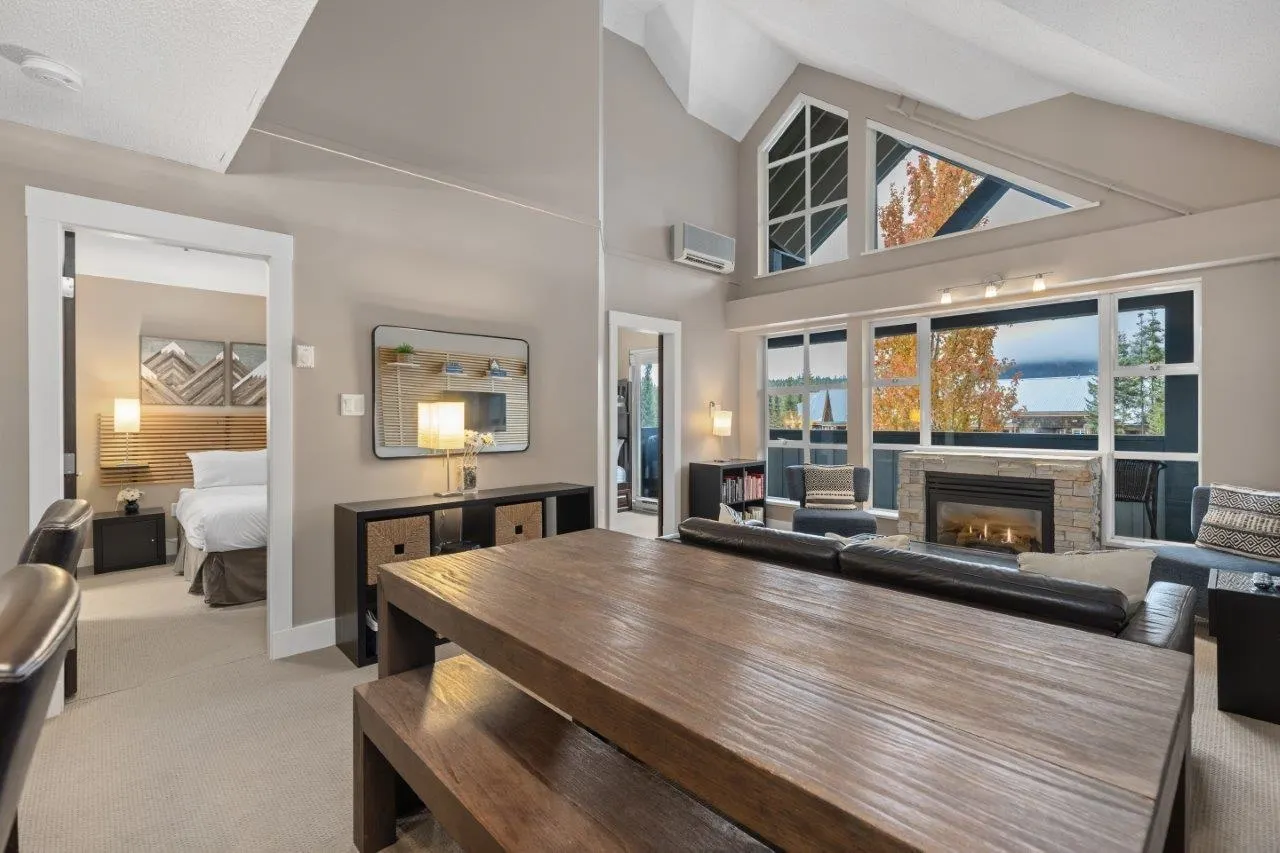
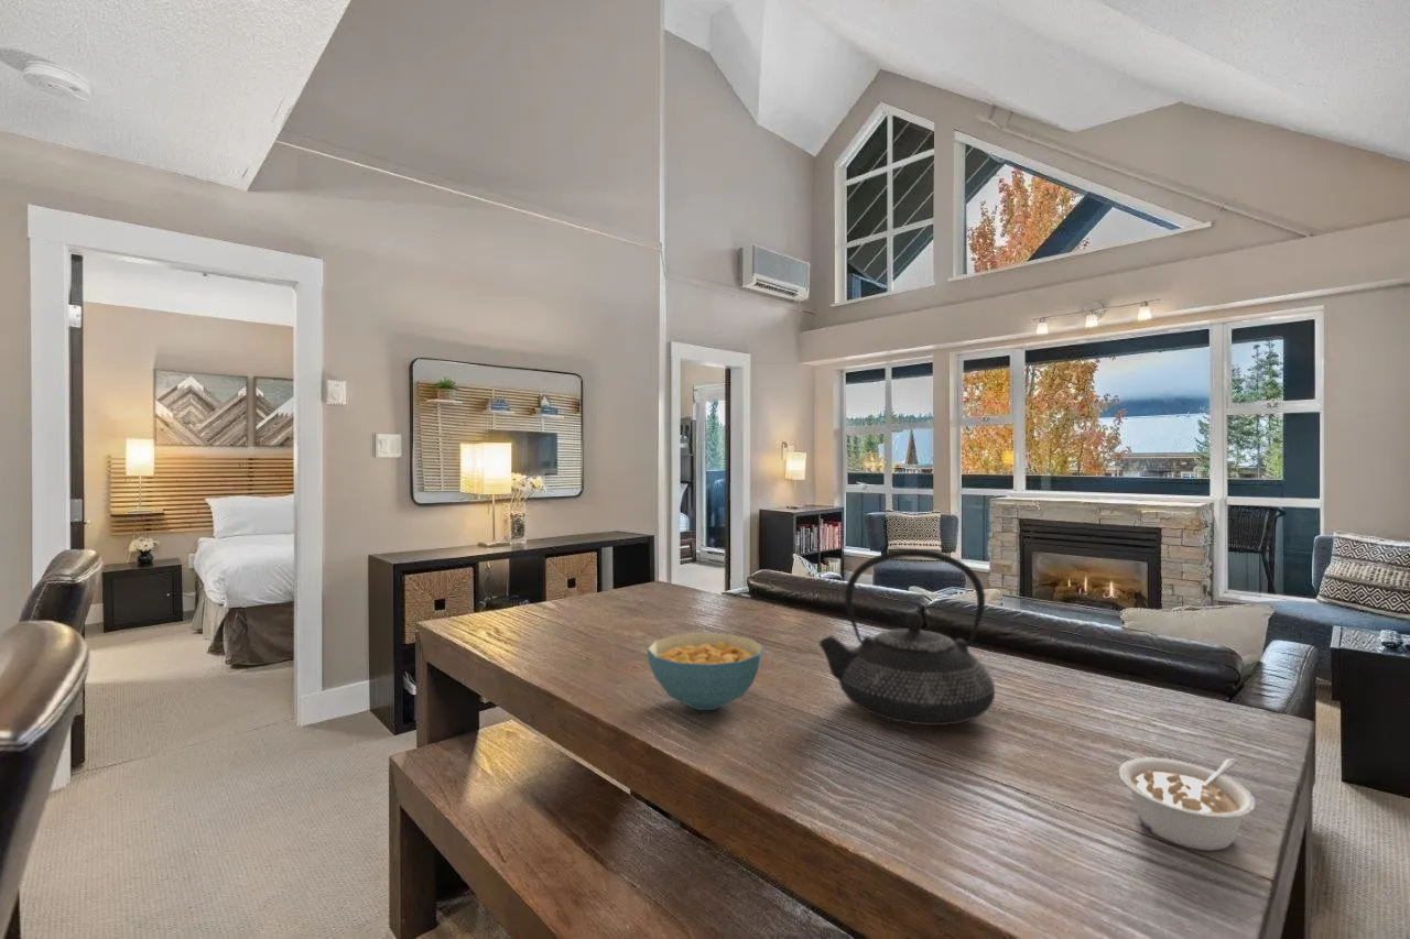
+ cereal bowl [646,632,764,711]
+ legume [1118,756,1257,852]
+ teapot [817,548,996,727]
